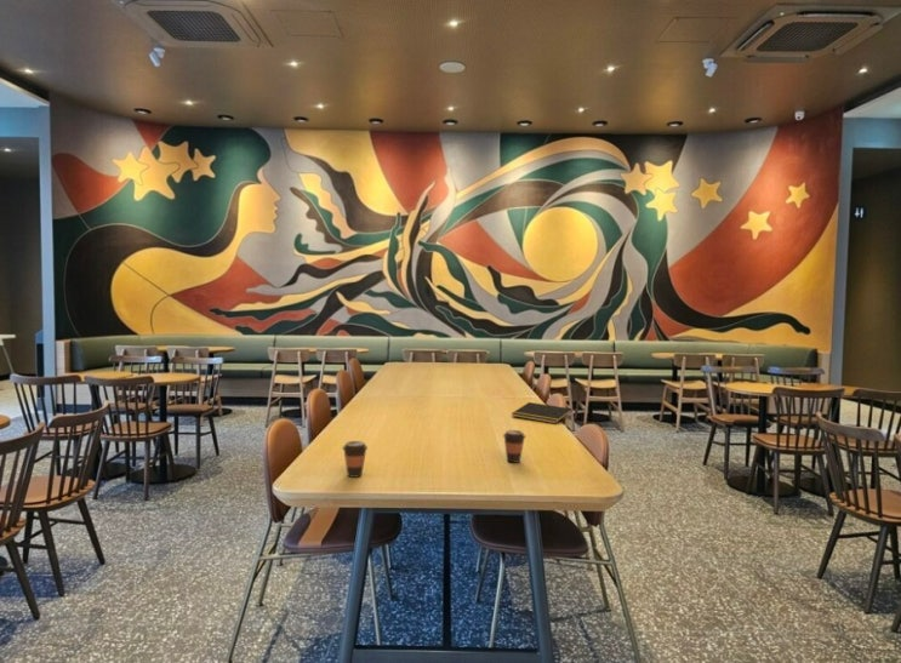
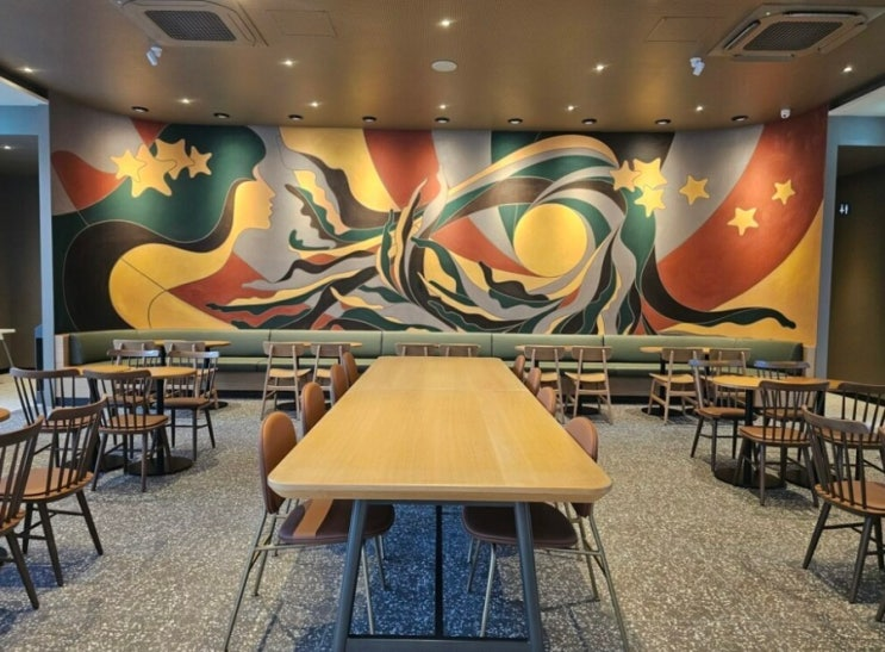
- coffee cup [502,429,528,464]
- coffee cup [342,440,369,479]
- notepad [512,401,574,424]
